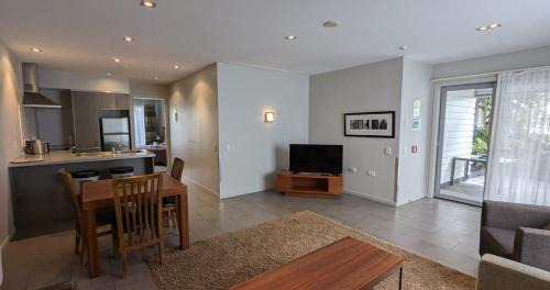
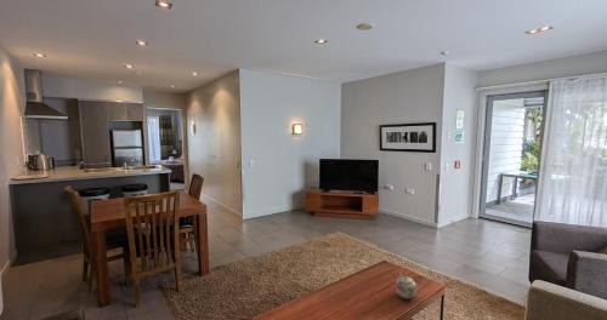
+ teapot [395,270,418,301]
